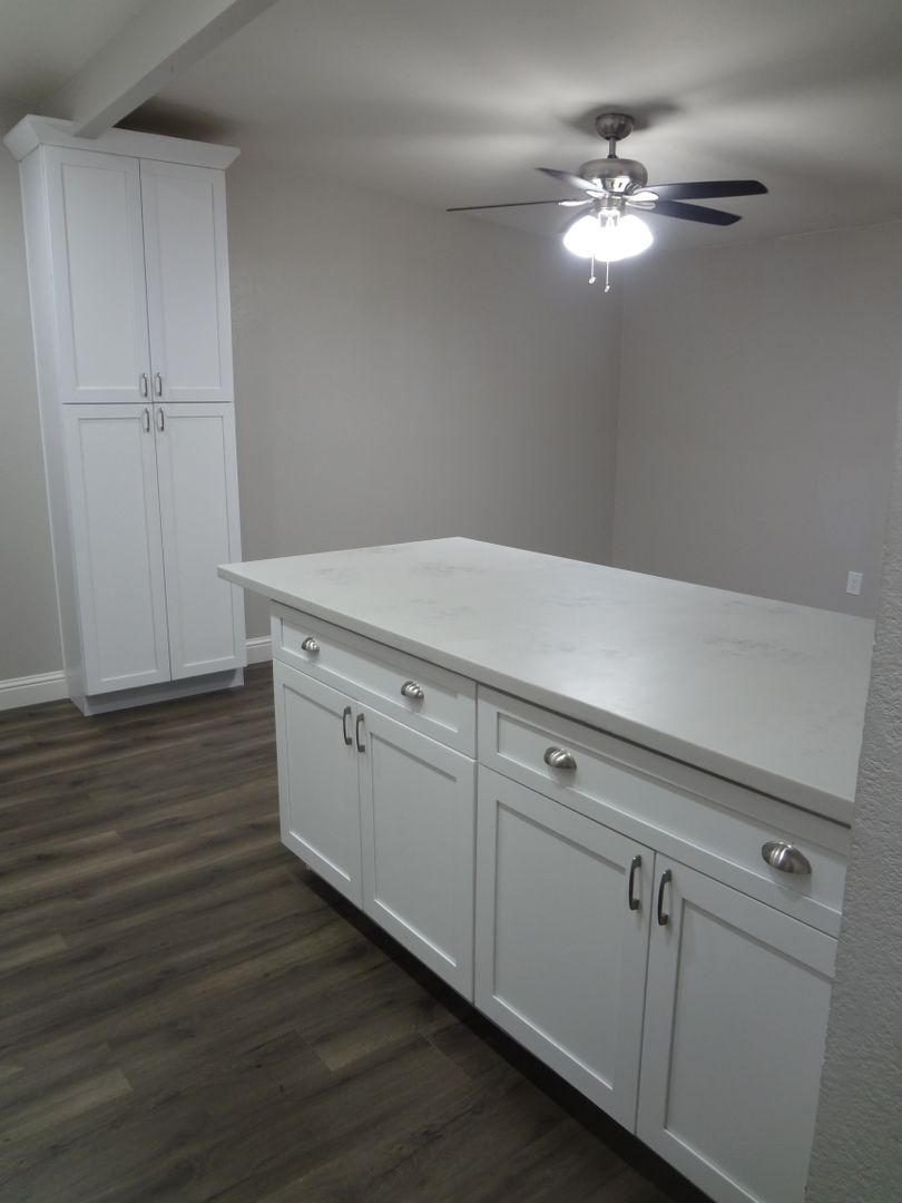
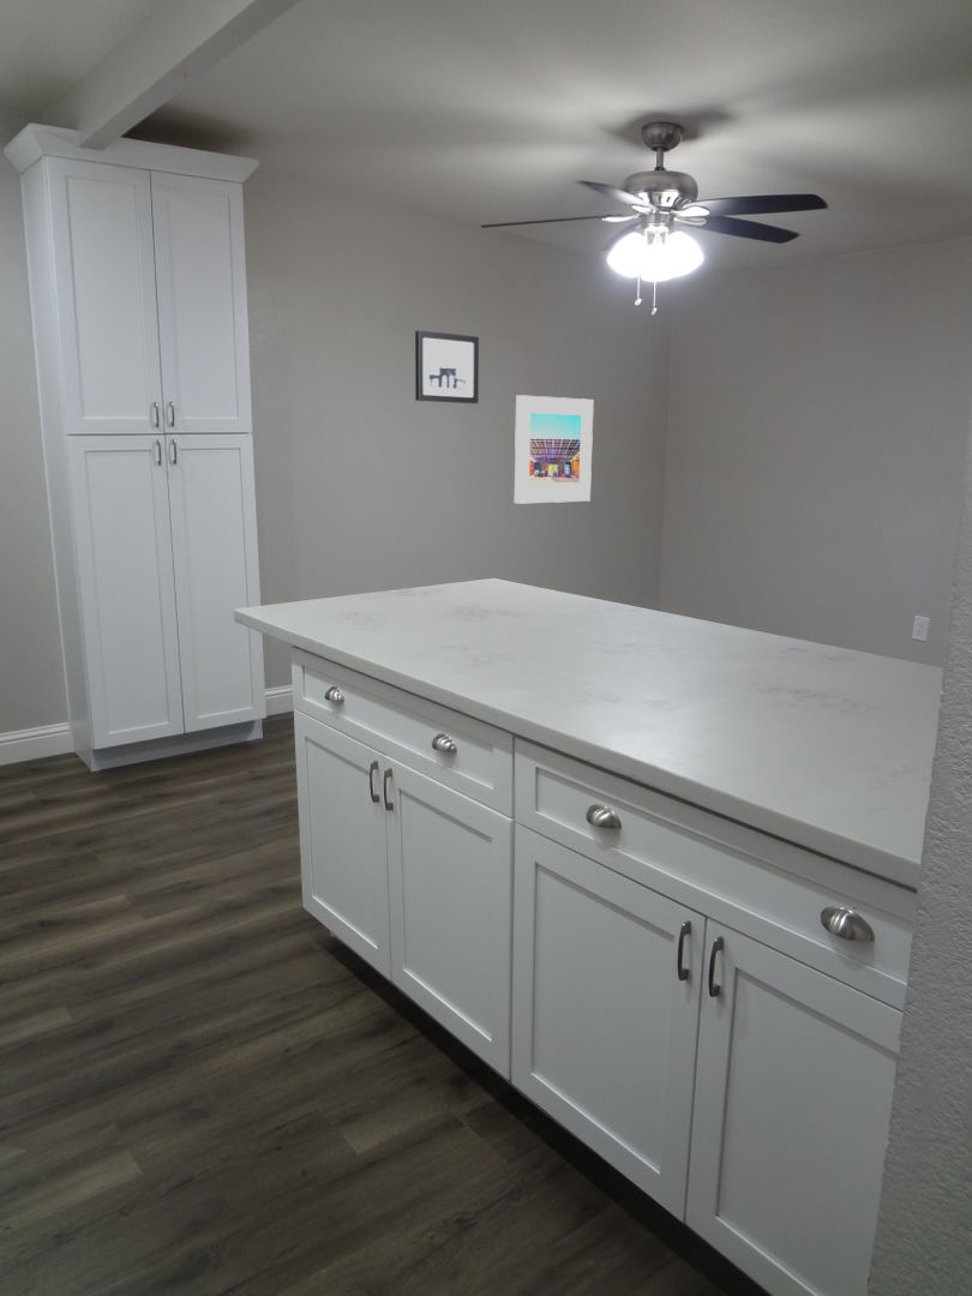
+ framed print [514,394,594,505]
+ wall art [414,329,480,404]
